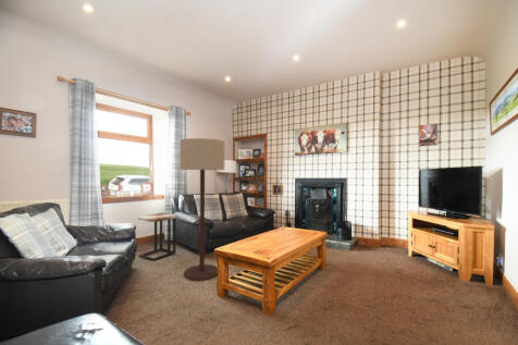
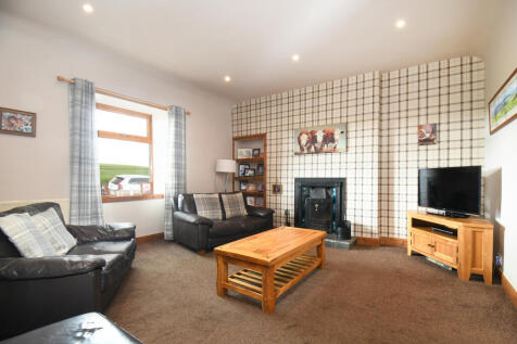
- floor lamp [178,137,225,282]
- side table [137,212,180,262]
